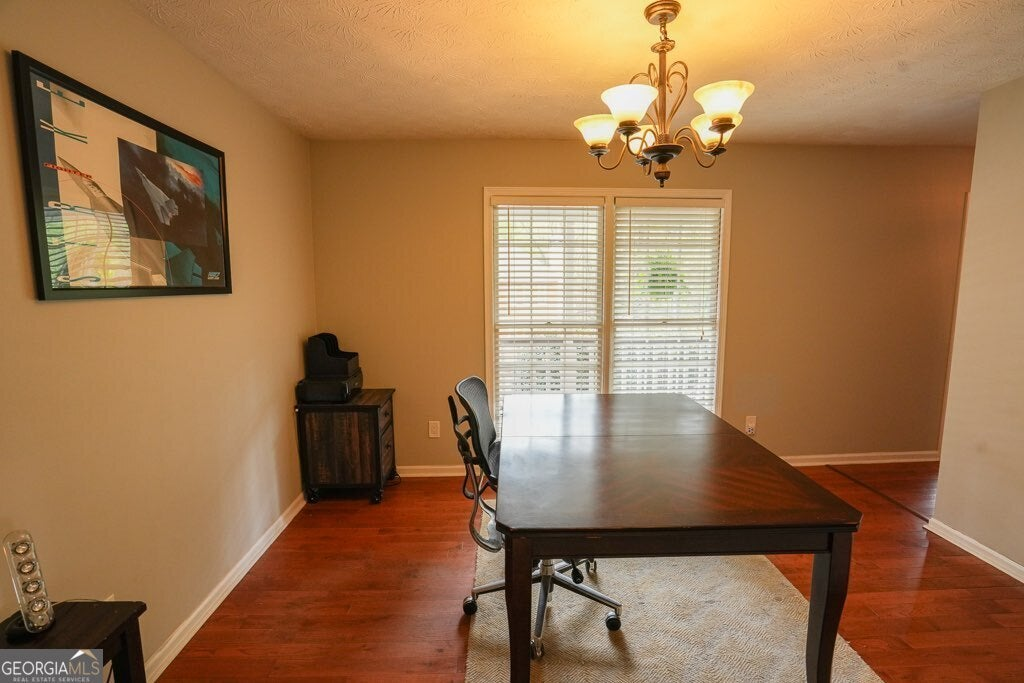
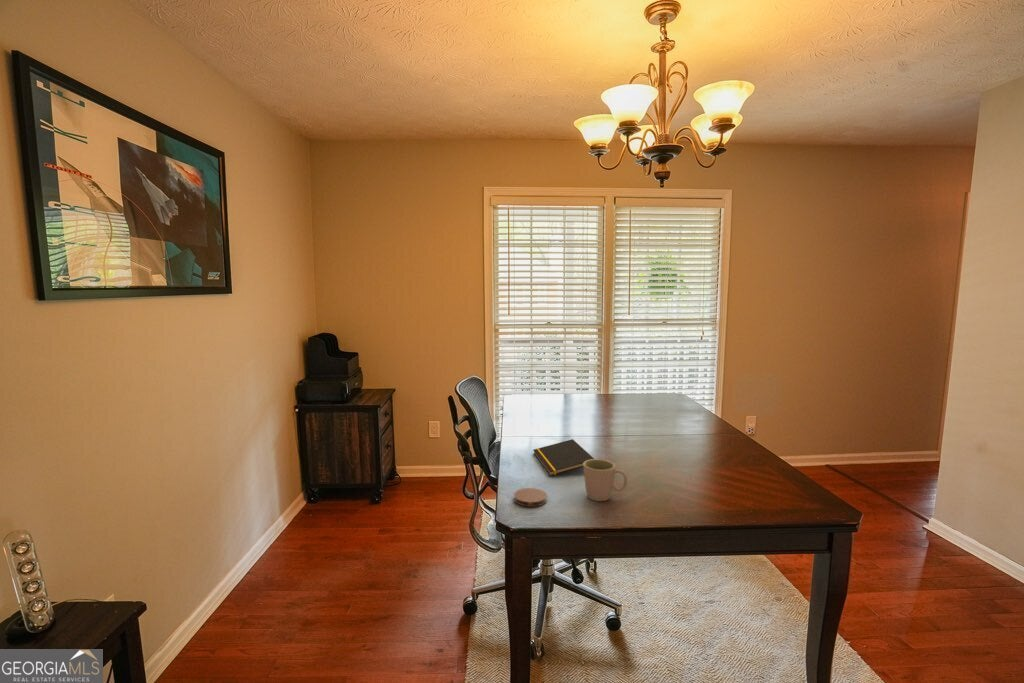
+ coaster [513,487,548,508]
+ notepad [532,438,595,477]
+ mug [583,458,628,502]
